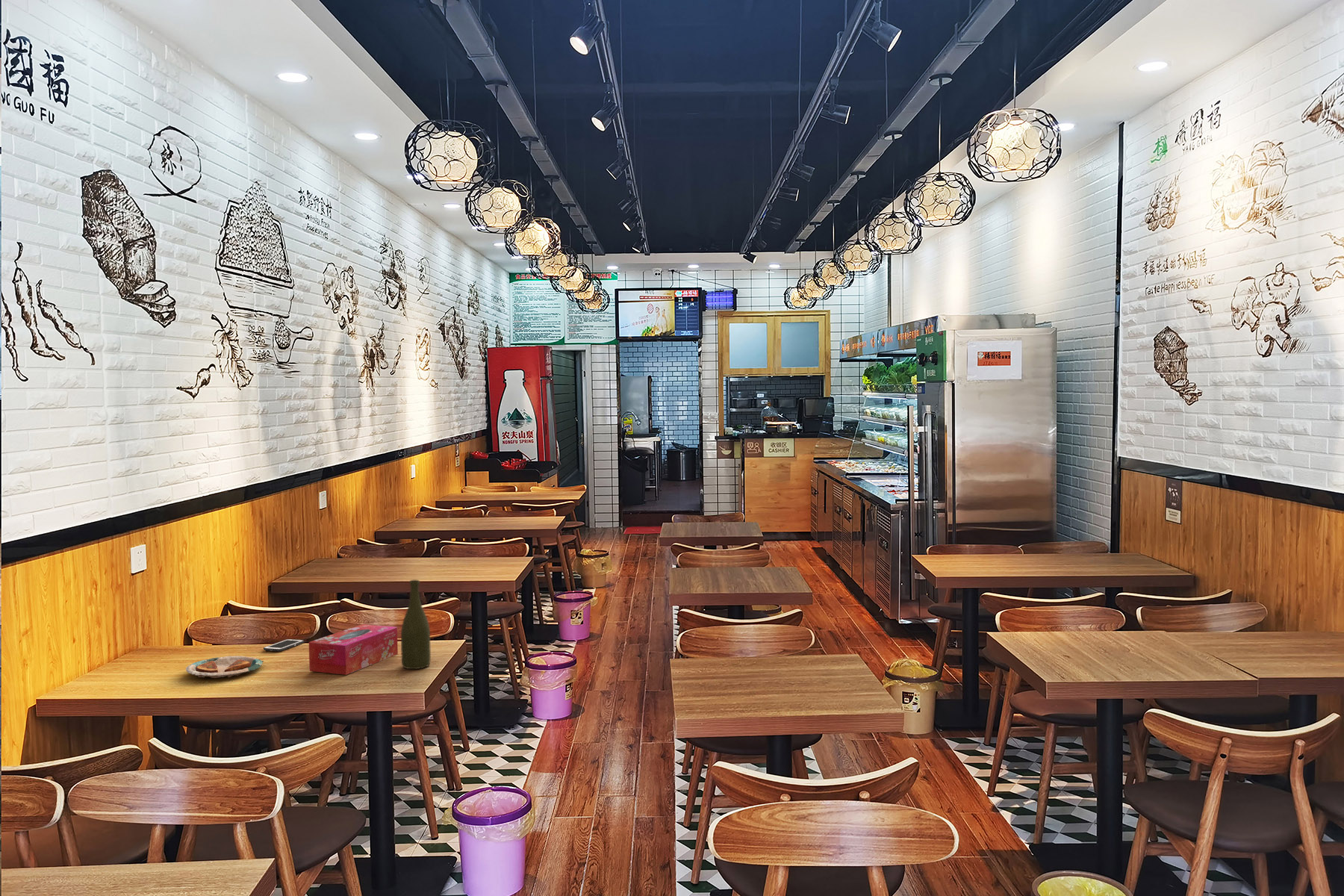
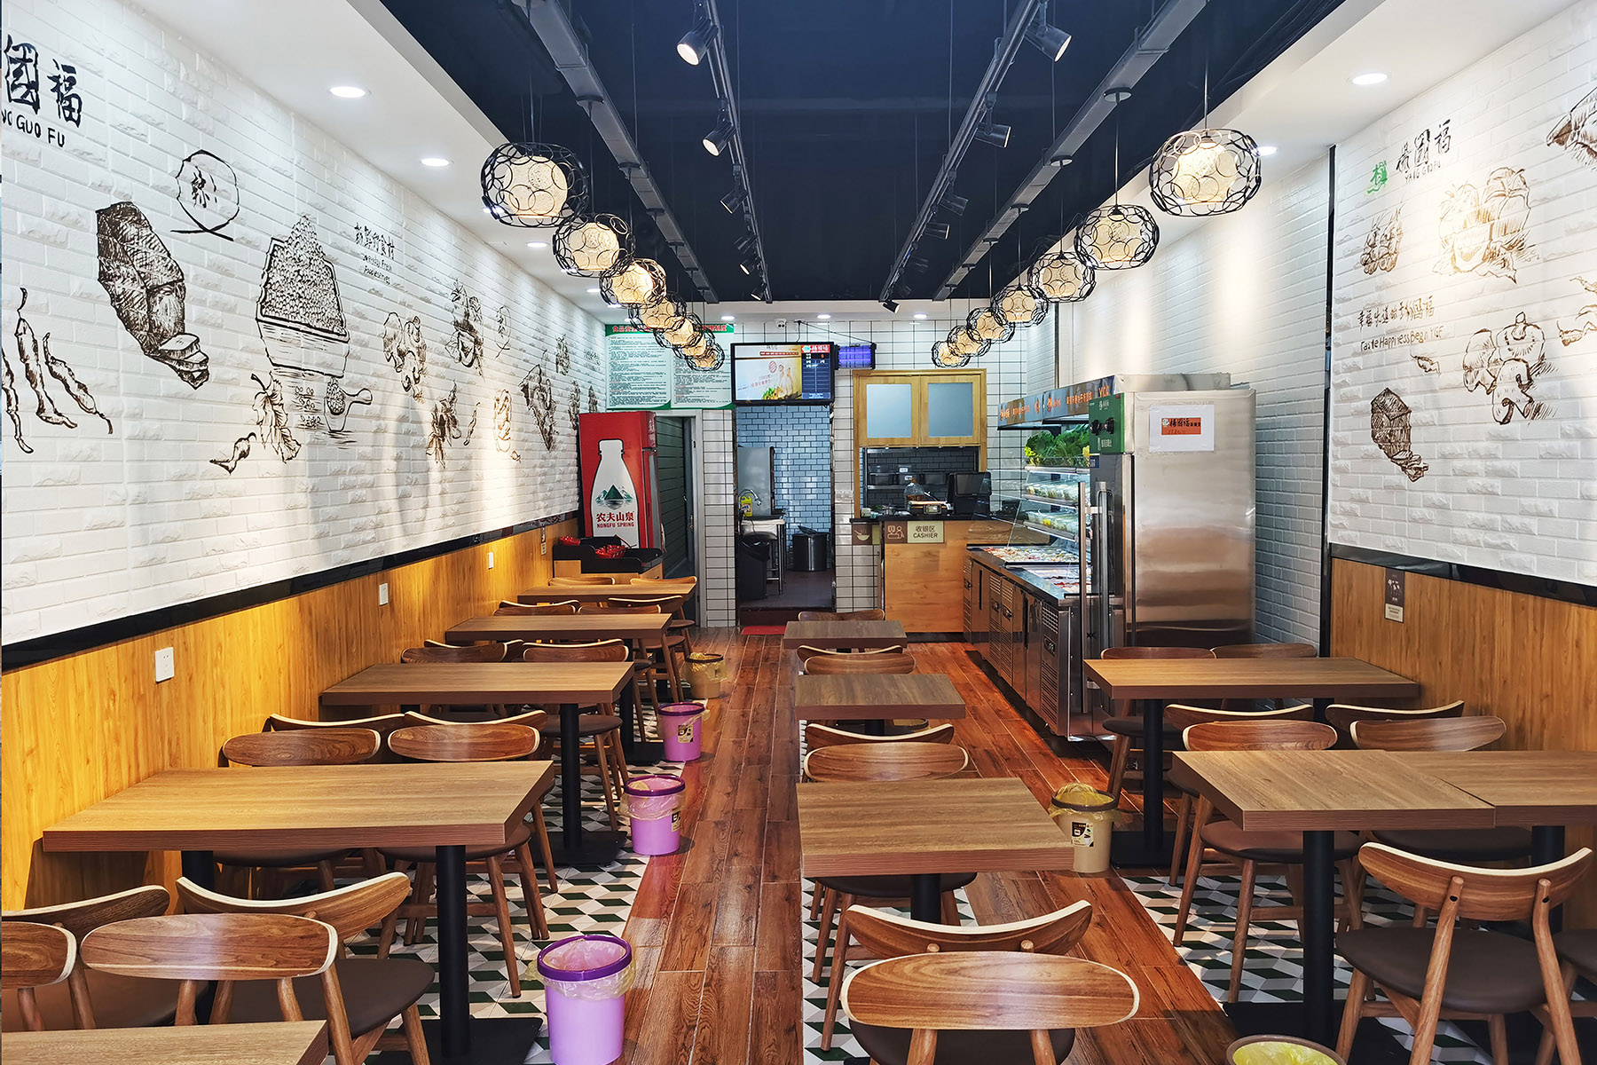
- bottle [400,579,432,670]
- tissue box [308,623,399,676]
- cell phone [263,638,305,652]
- plate [185,655,264,679]
